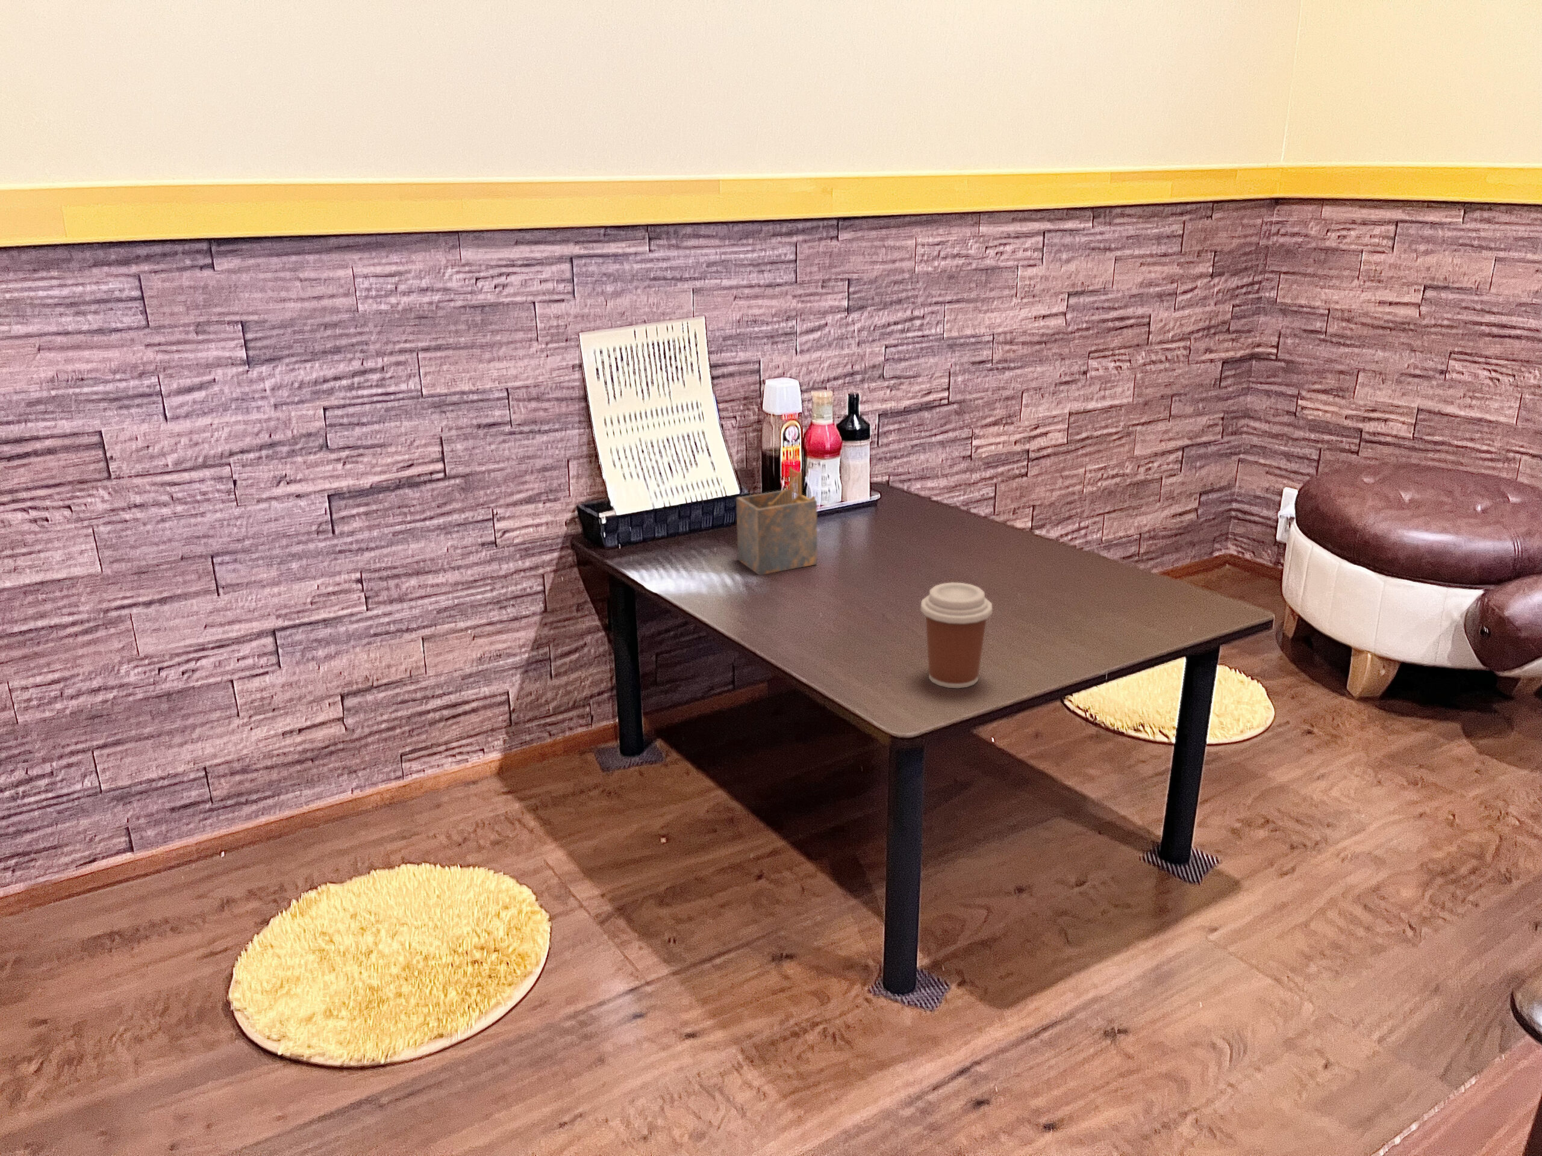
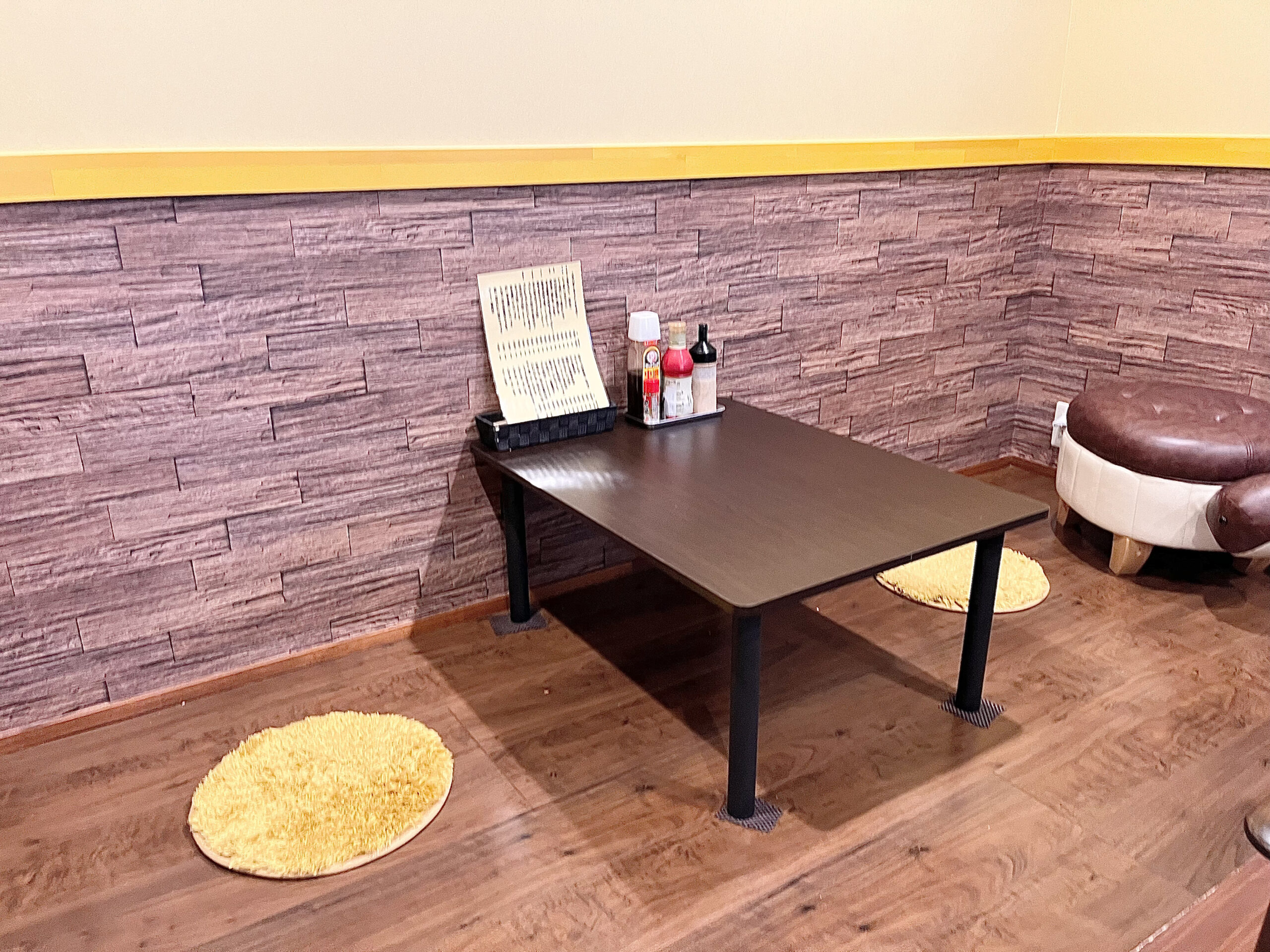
- napkin holder [736,466,818,576]
- coffee cup [920,582,993,688]
